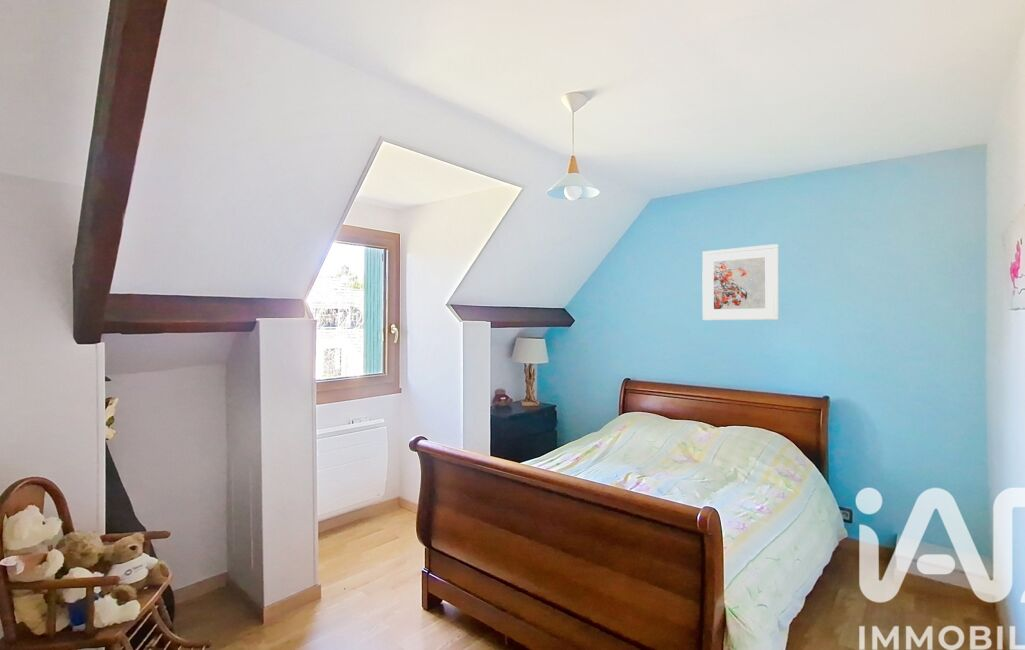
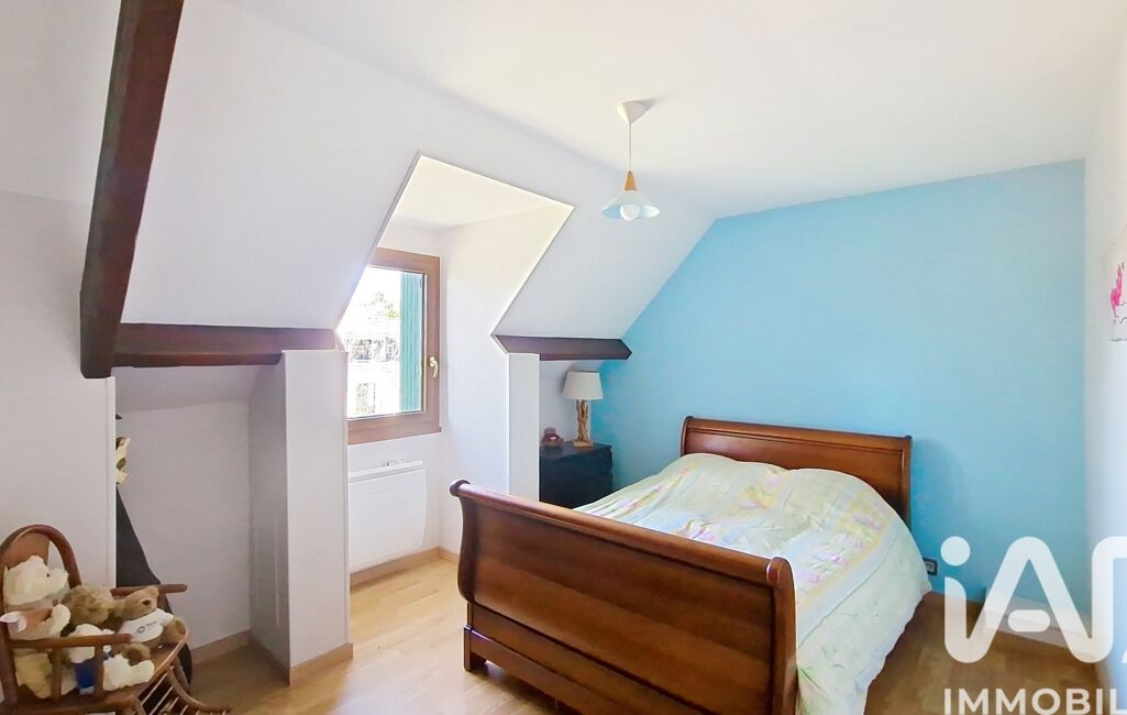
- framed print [701,243,780,321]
